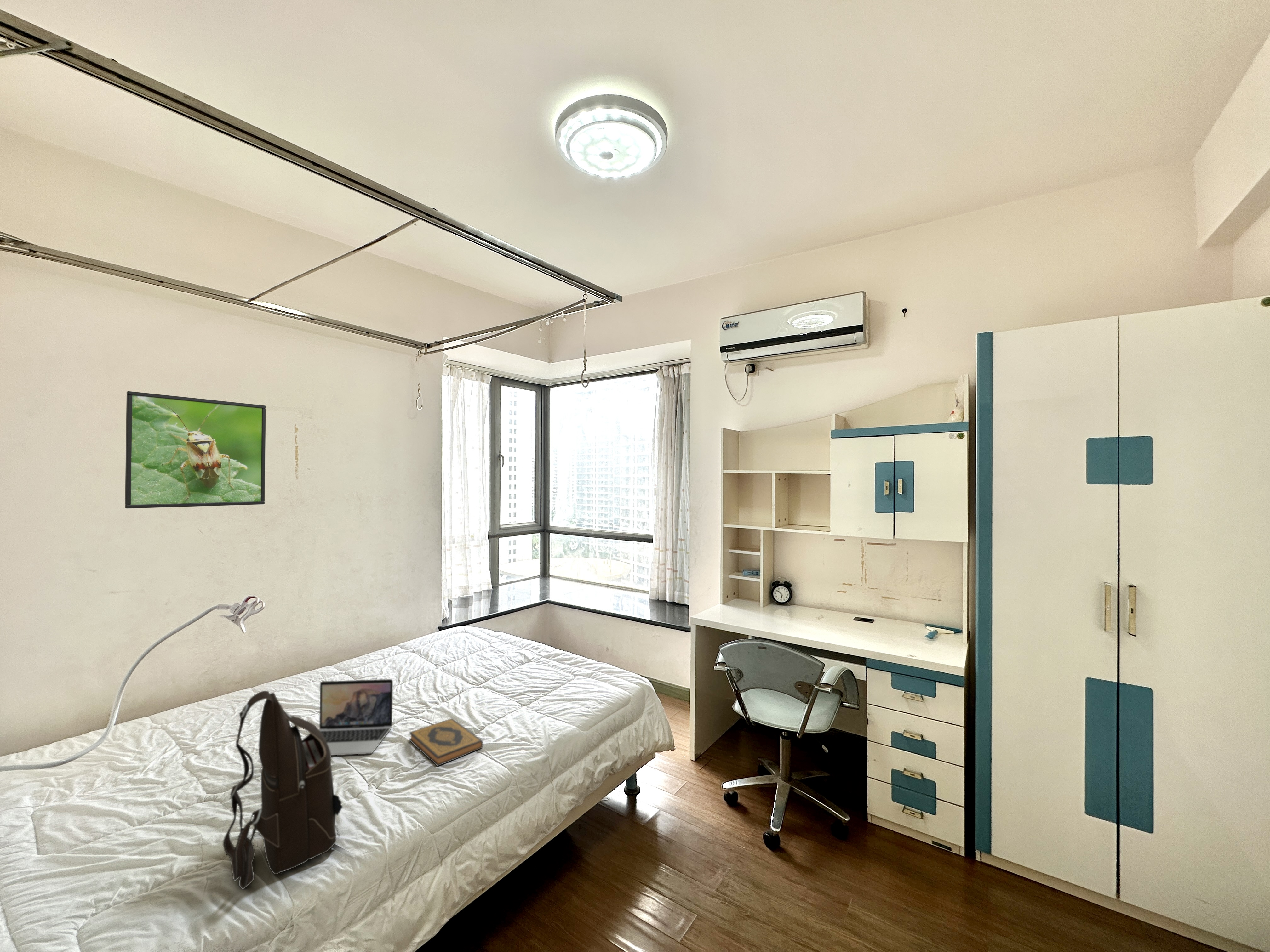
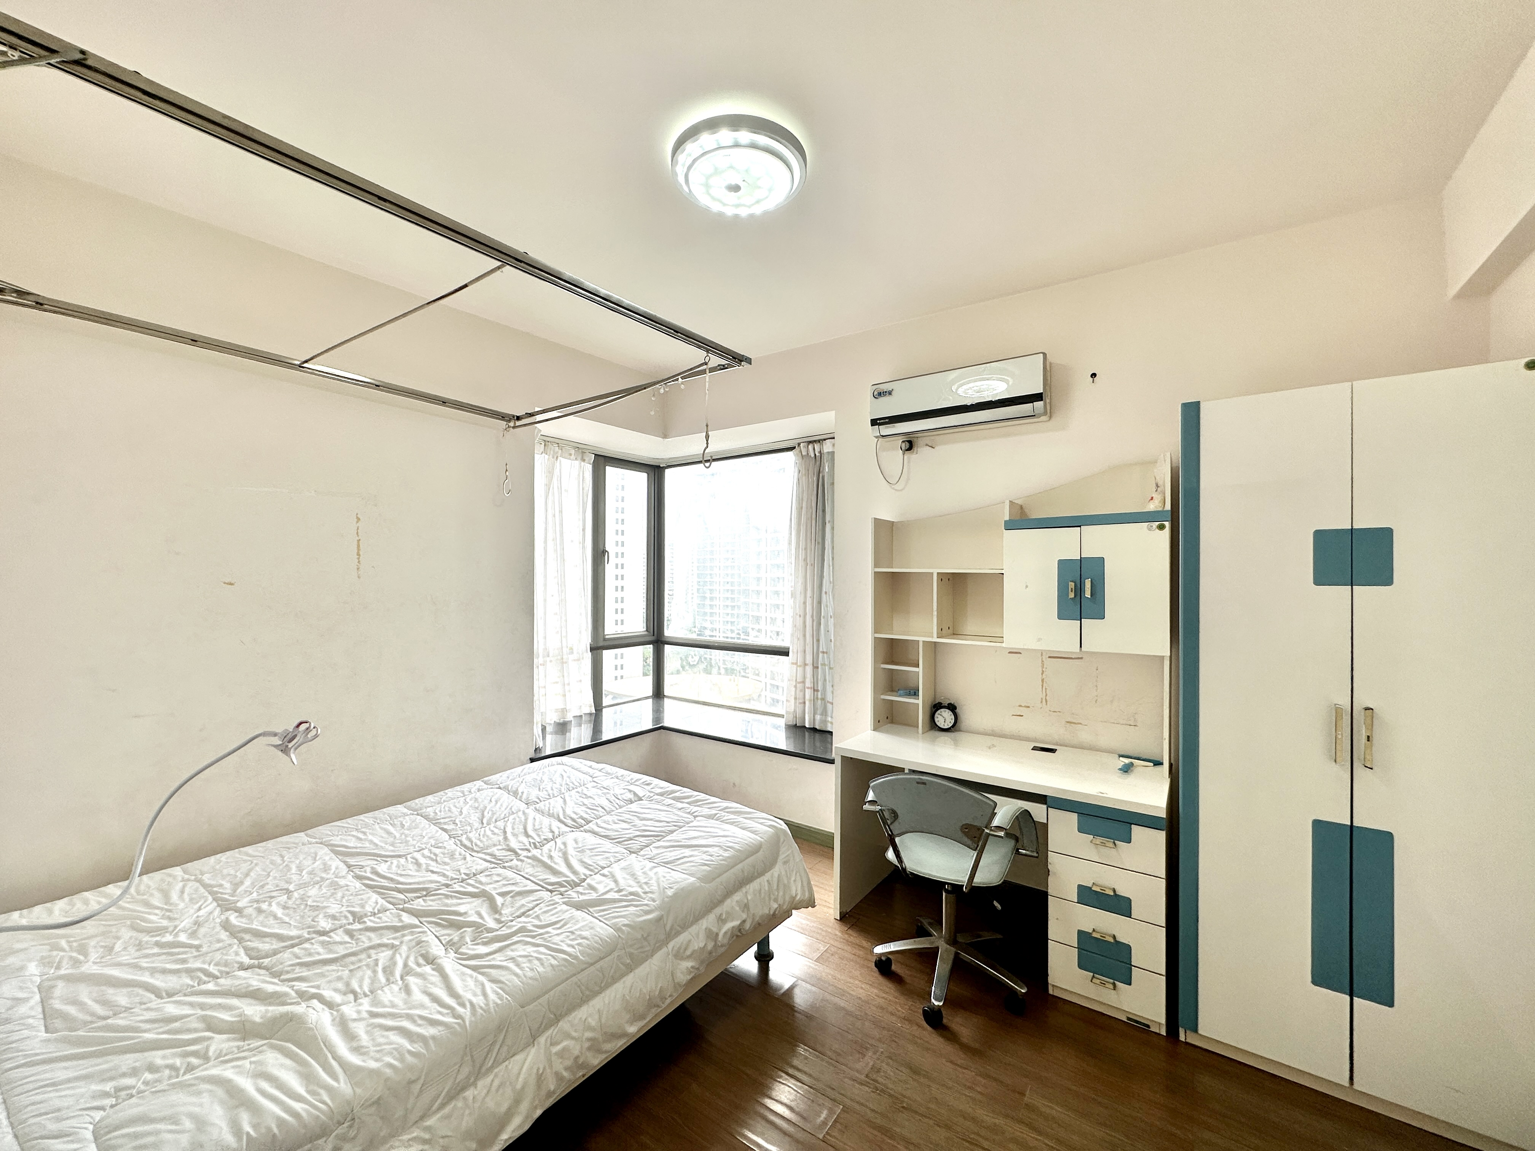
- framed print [125,391,266,509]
- laptop [319,679,393,756]
- shoulder bag [223,690,343,889]
- hardback book [409,718,483,767]
